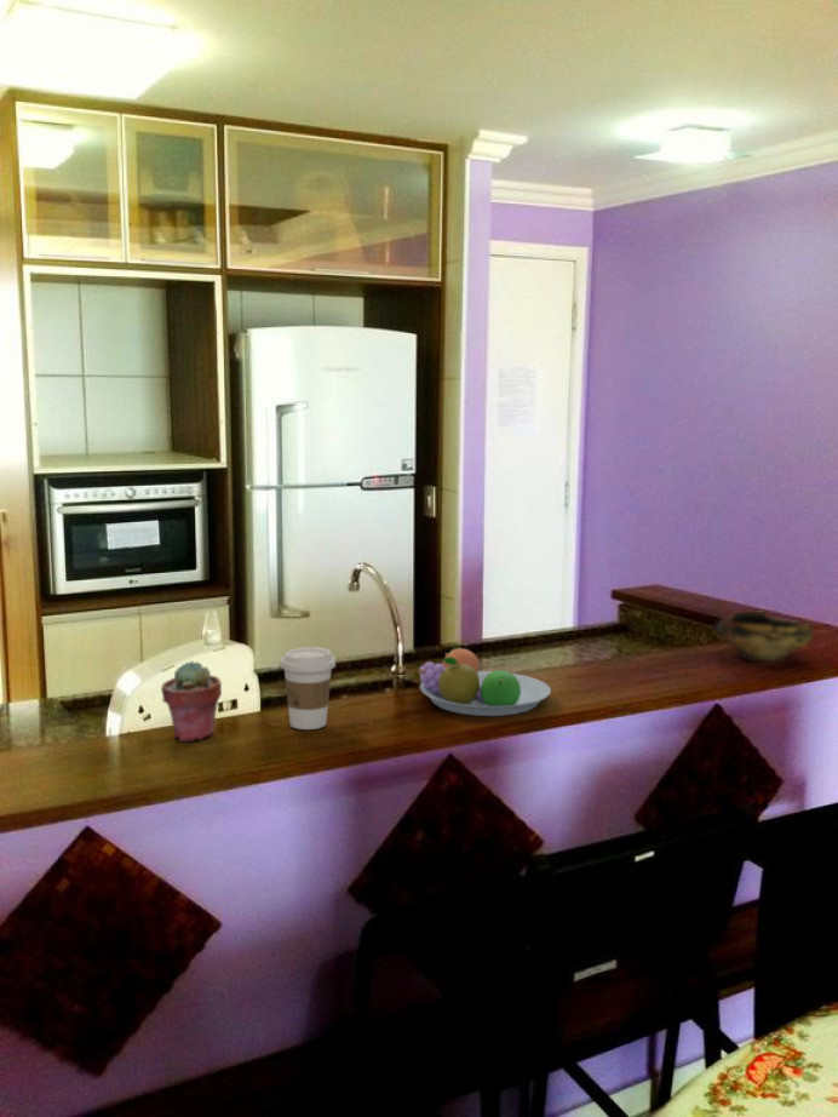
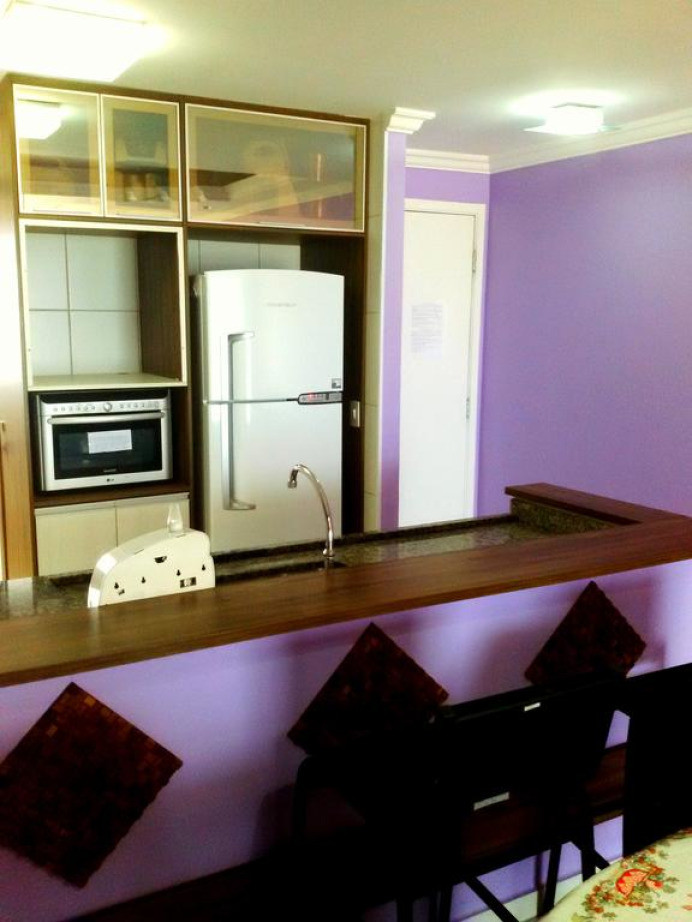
- fruit bowl [418,646,552,717]
- potted succulent [160,659,223,743]
- coffee cup [279,646,337,731]
- bowl [713,609,815,664]
